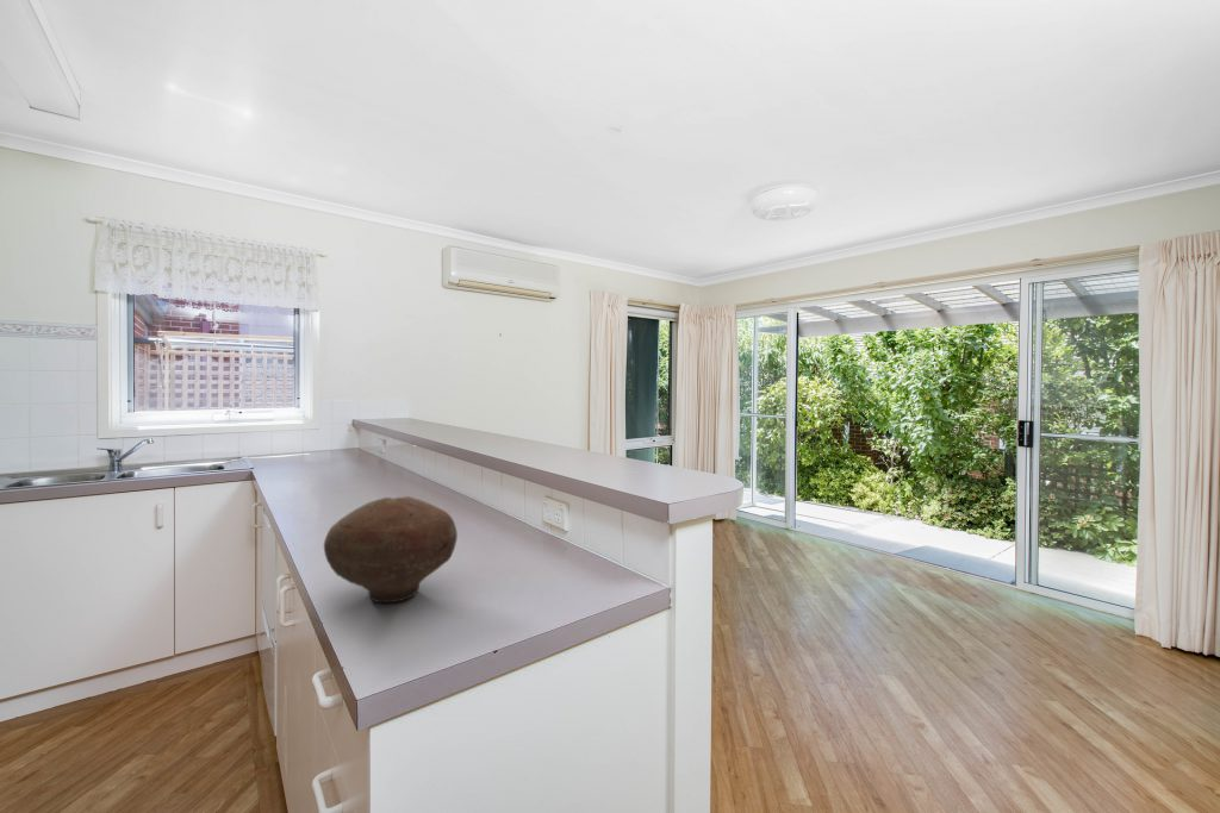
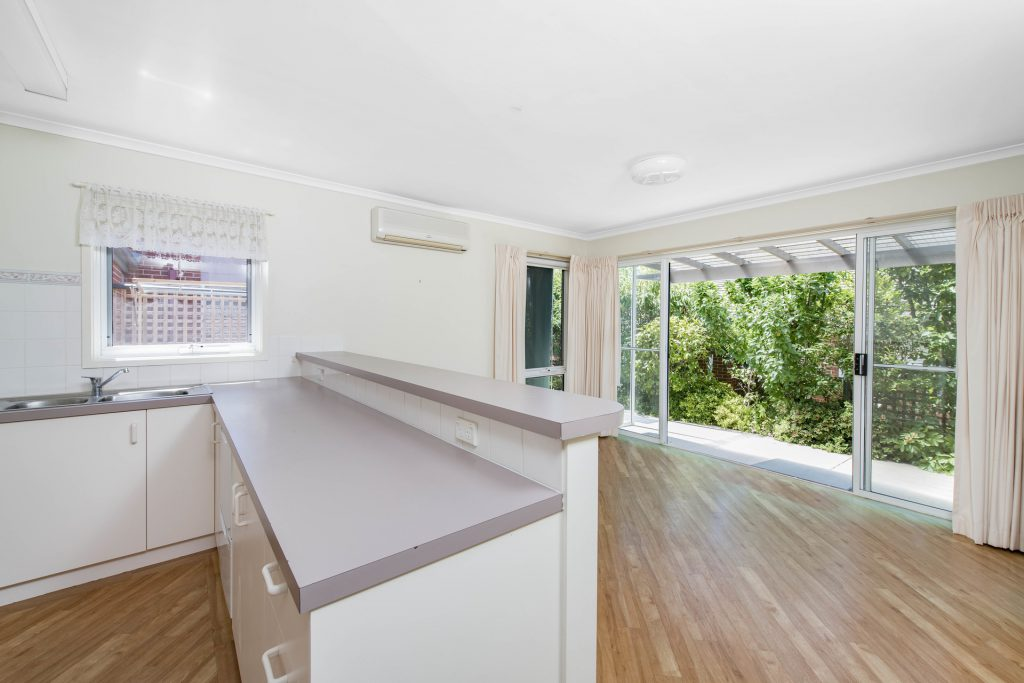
- bowl [323,495,459,604]
